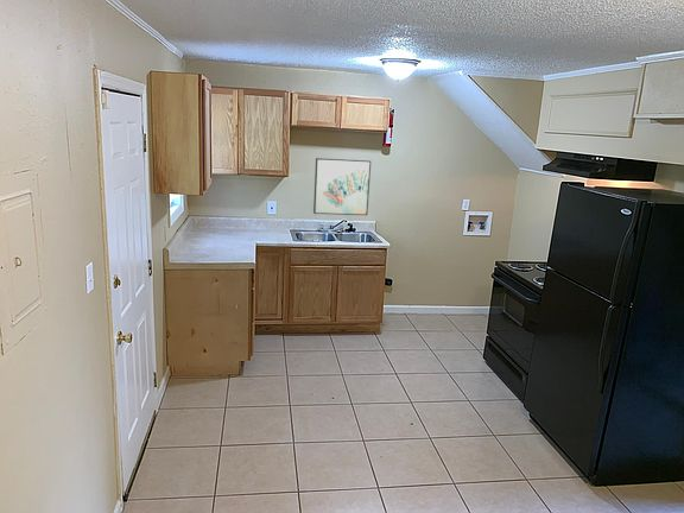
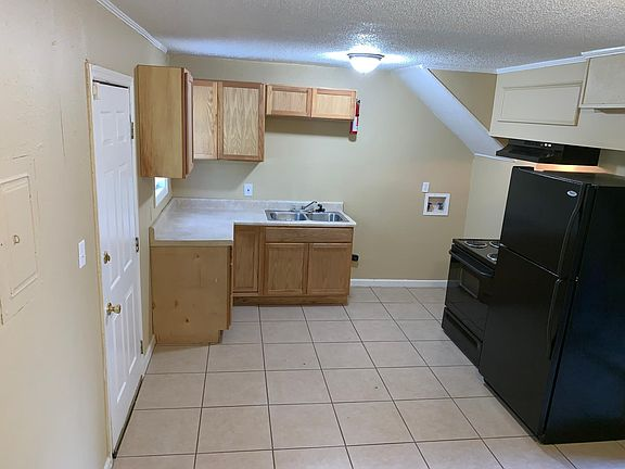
- wall art [312,157,372,216]
